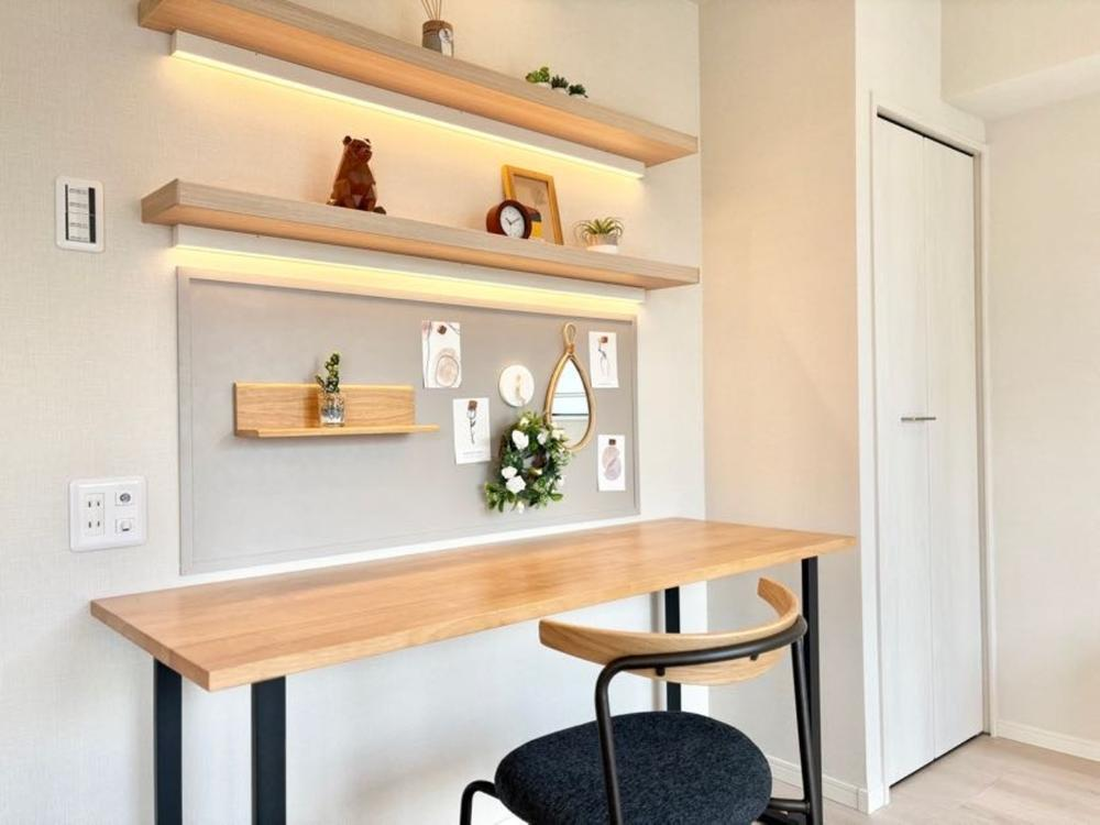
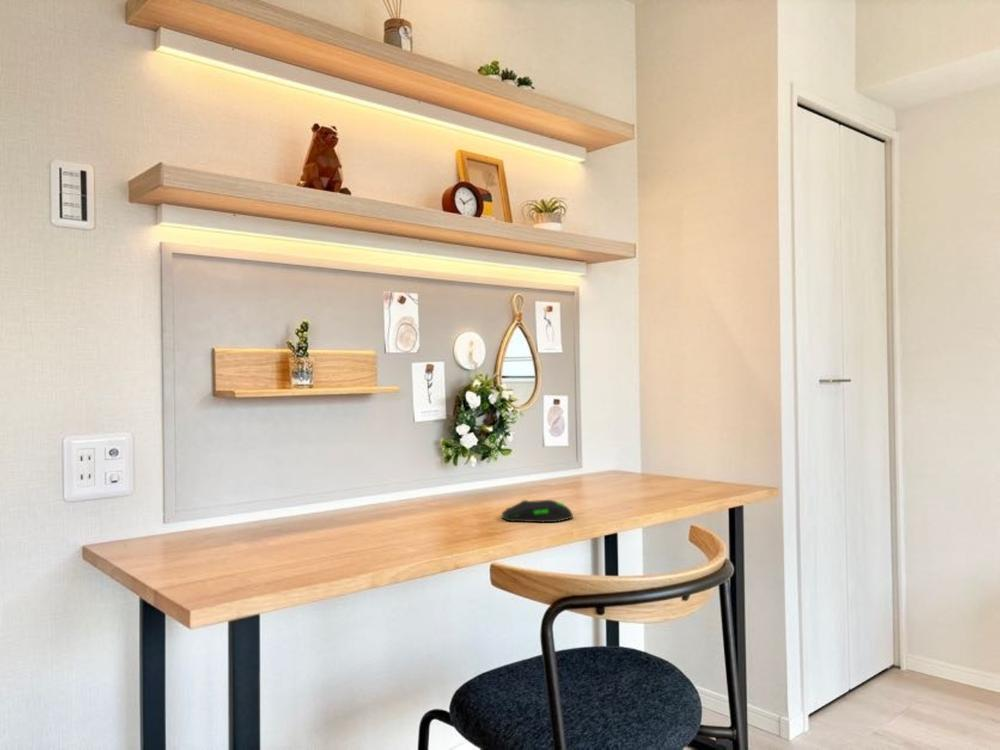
+ computer mouse [501,499,574,523]
